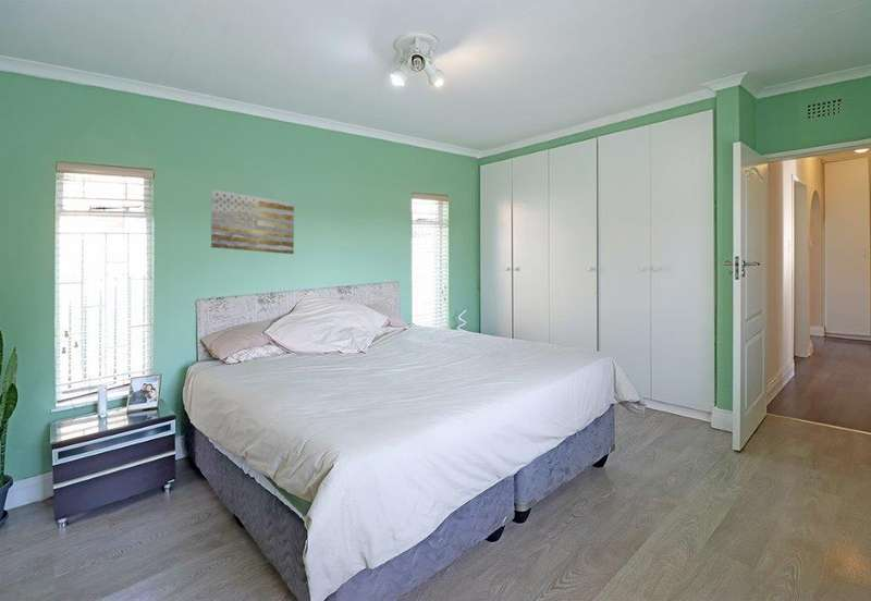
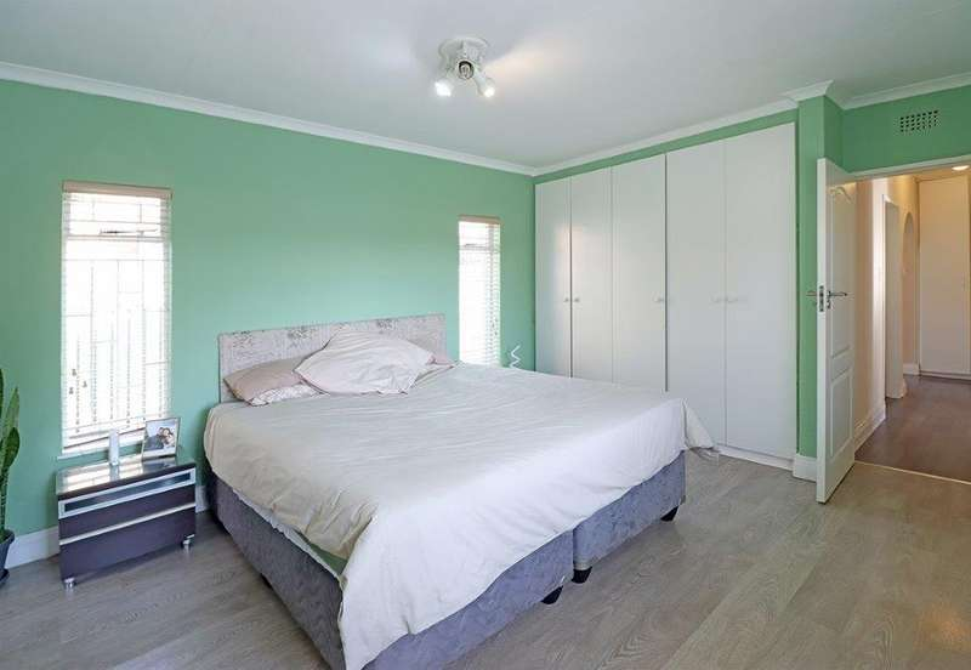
- wall art [210,188,295,255]
